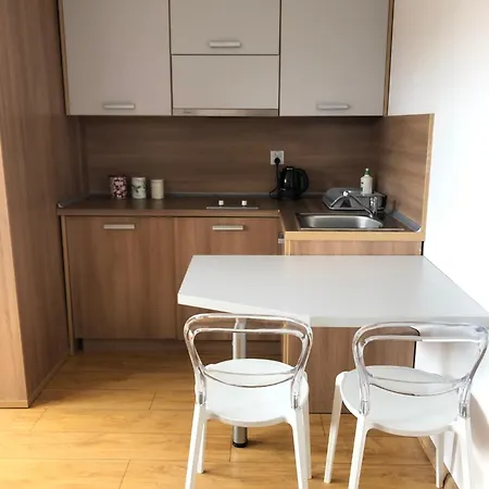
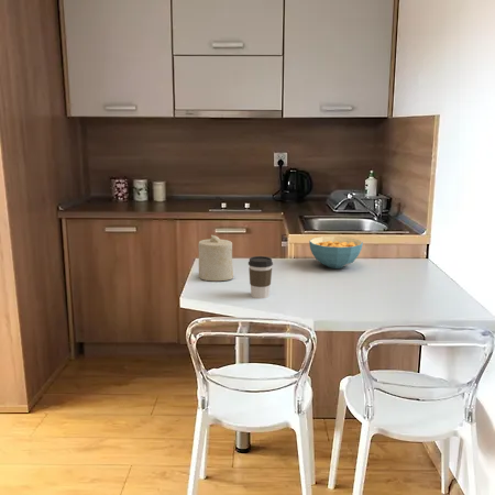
+ coffee cup [248,255,274,299]
+ cereal bowl [308,235,364,270]
+ candle [197,234,234,282]
